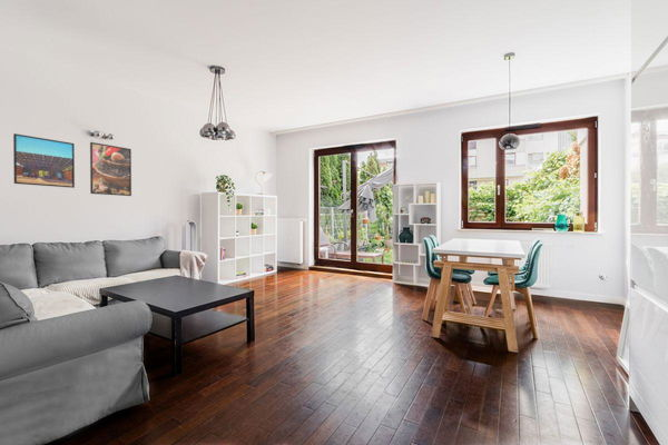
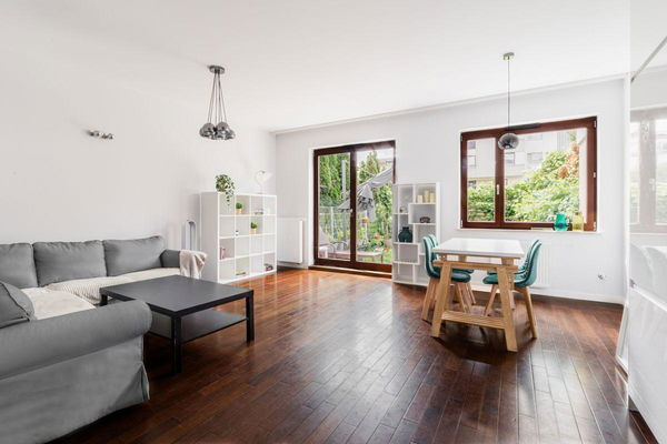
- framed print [89,141,132,197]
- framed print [12,132,76,189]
